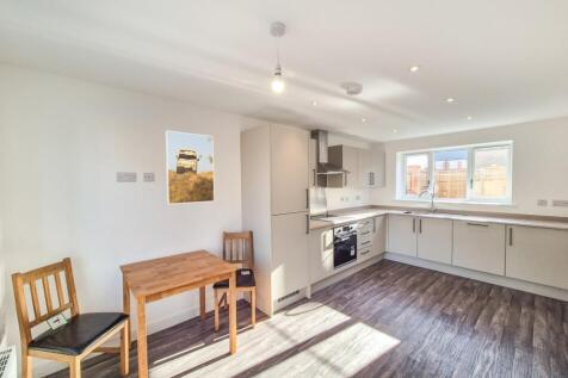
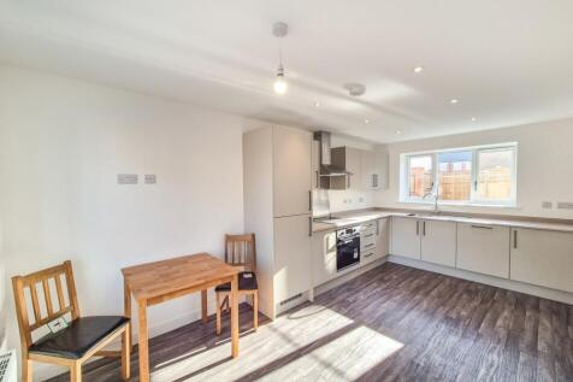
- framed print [165,130,216,205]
